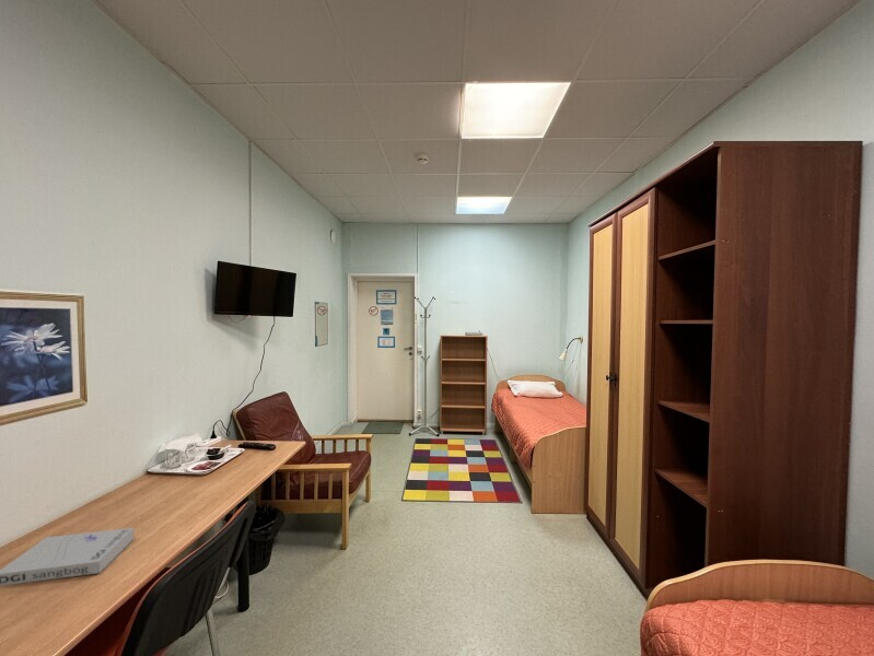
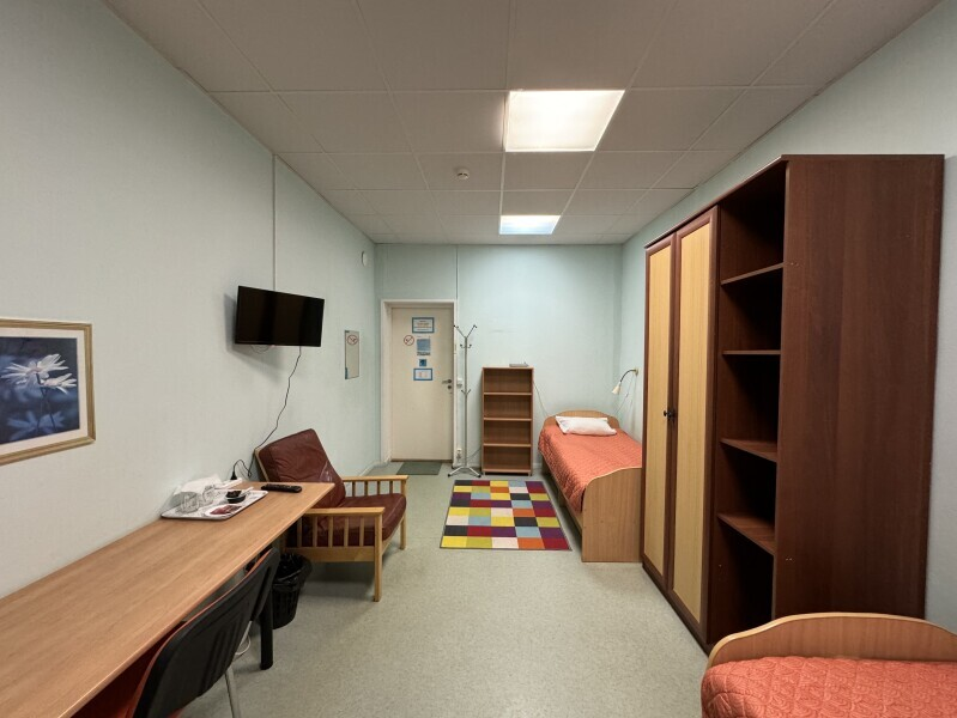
- book [0,527,136,587]
